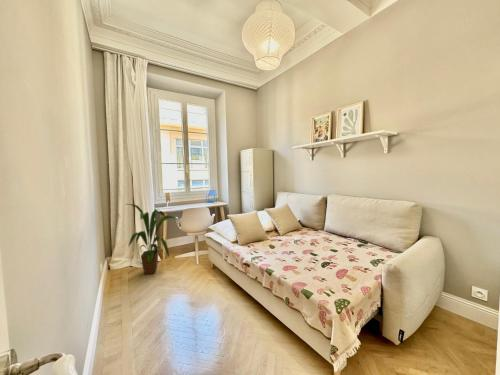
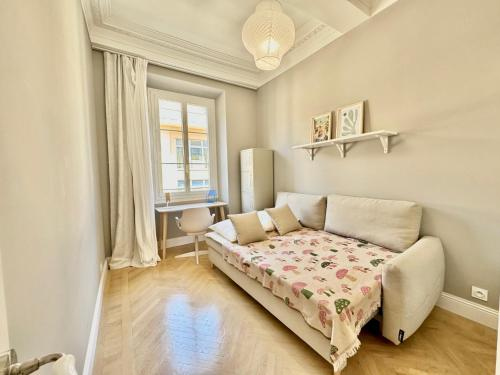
- house plant [125,203,181,275]
